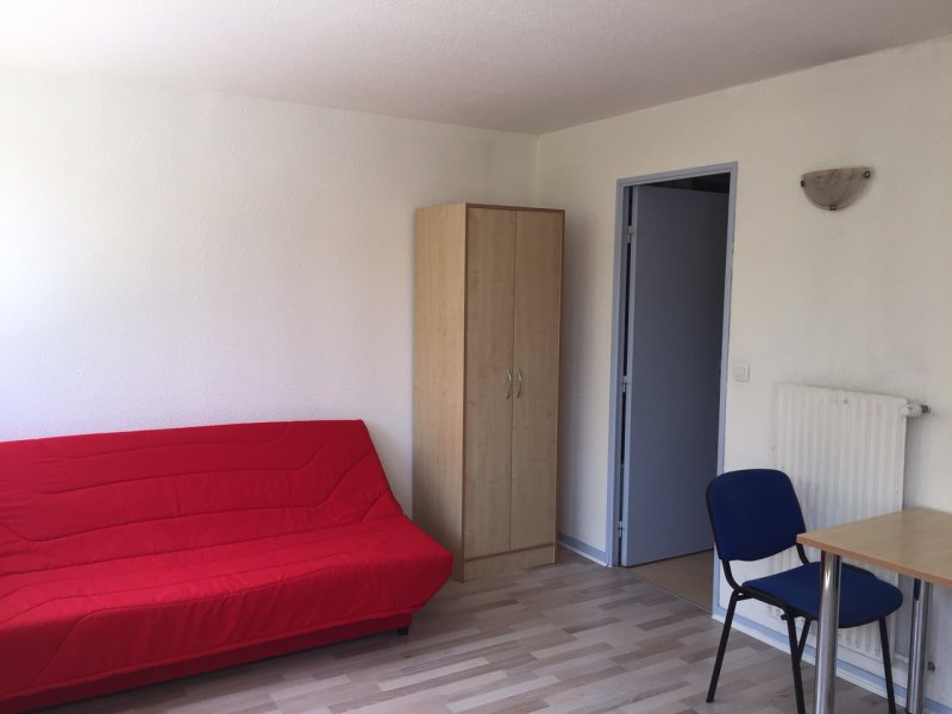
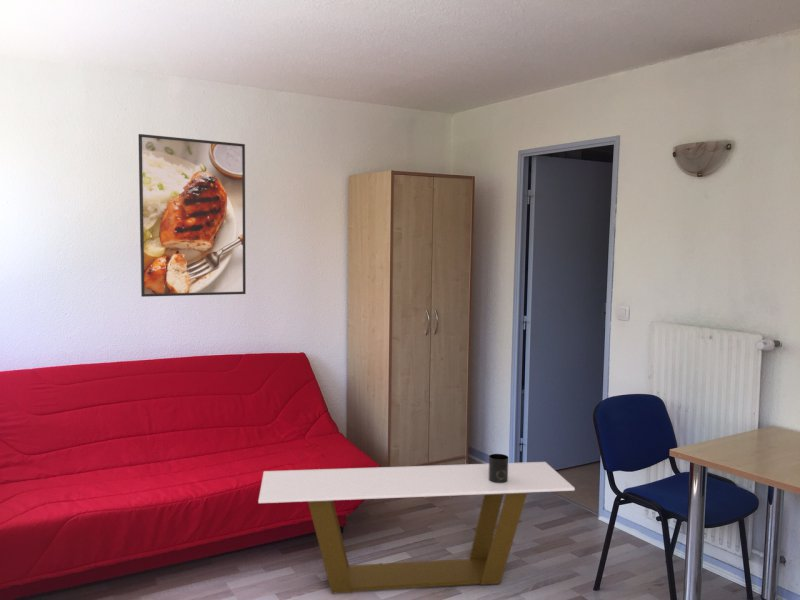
+ mug [488,453,509,483]
+ coffee table [257,461,576,595]
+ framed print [138,133,247,298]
